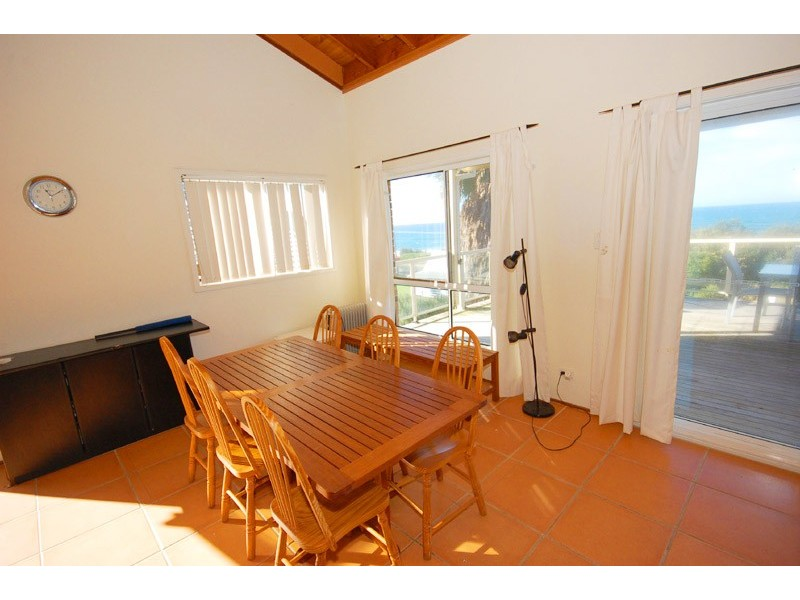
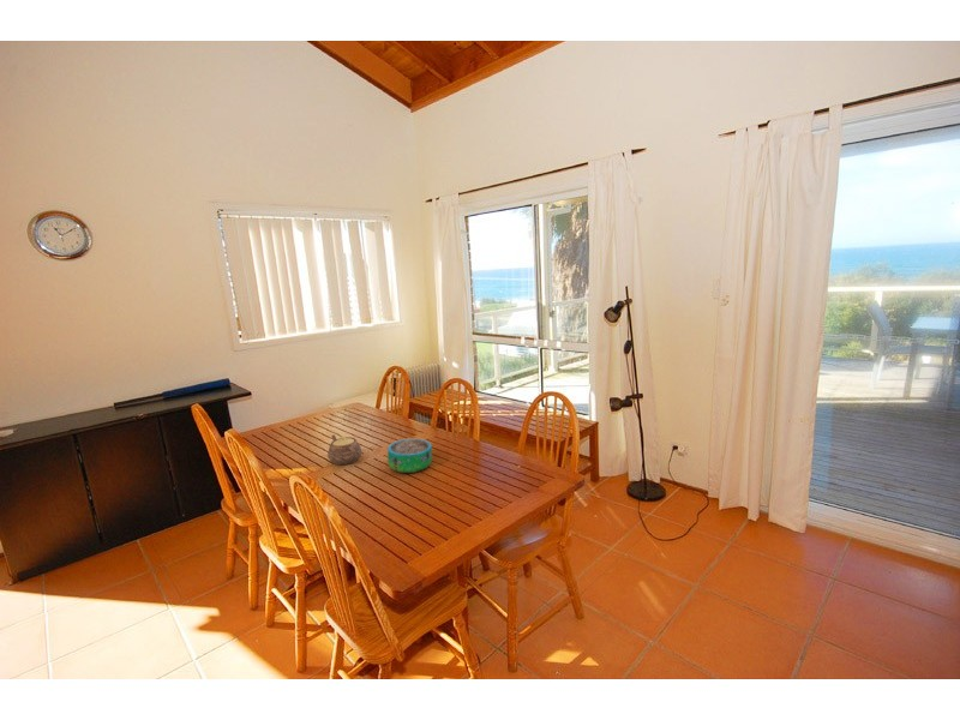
+ teapot [326,434,362,466]
+ decorative bowl [386,437,433,474]
